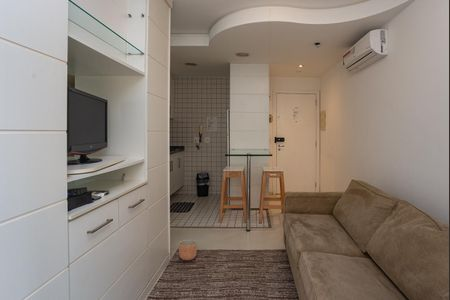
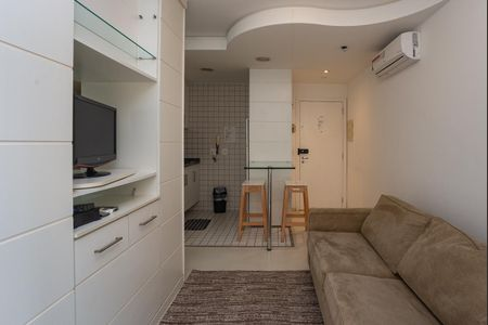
- planter [178,239,198,261]
